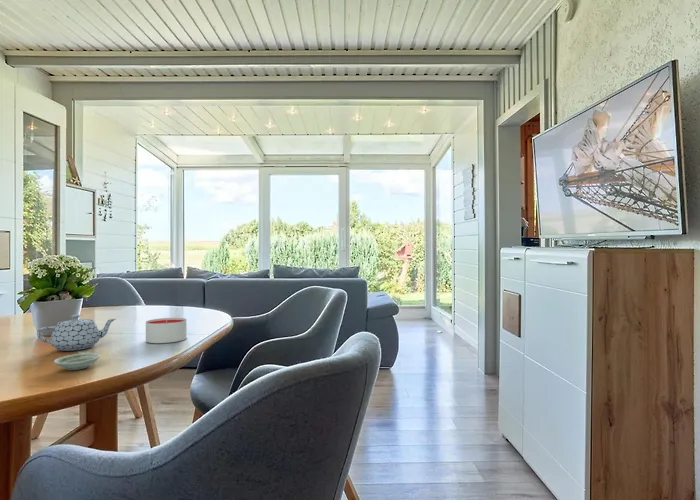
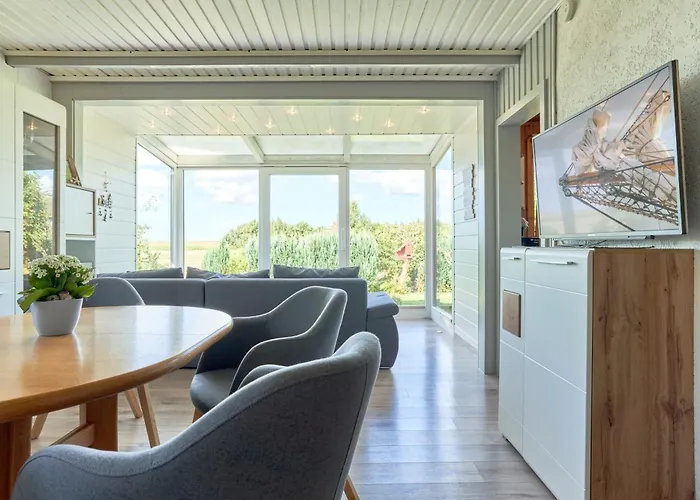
- candle [145,317,188,344]
- teapot [36,314,116,352]
- saucer [53,352,101,371]
